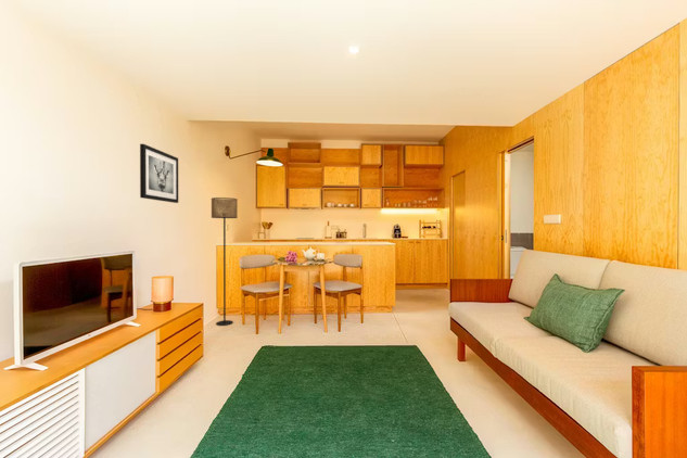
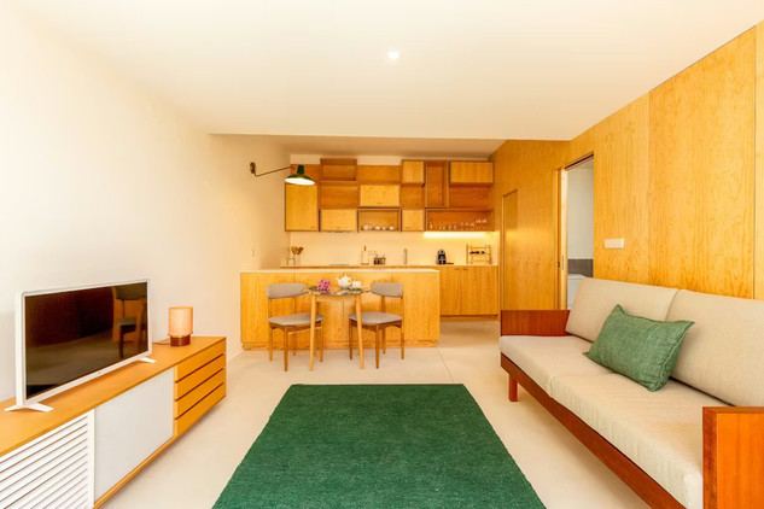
- floor lamp [211,196,239,327]
- wall art [139,143,179,204]
